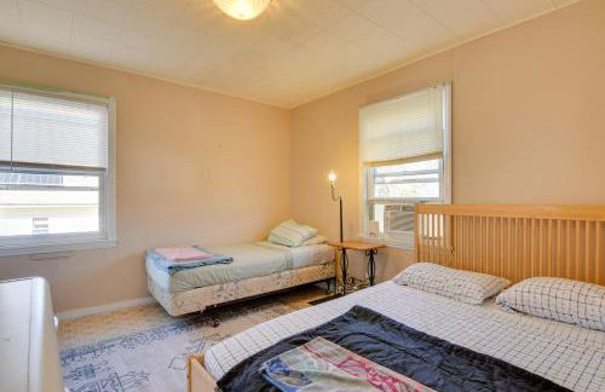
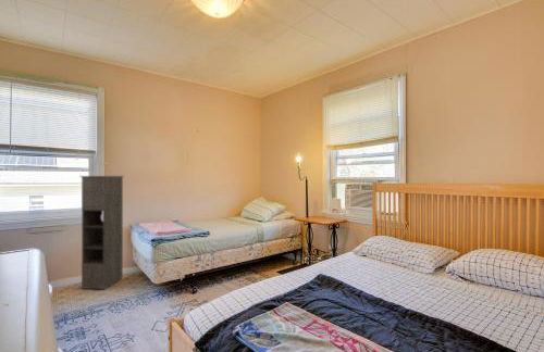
+ storage cabinet [78,175,125,290]
